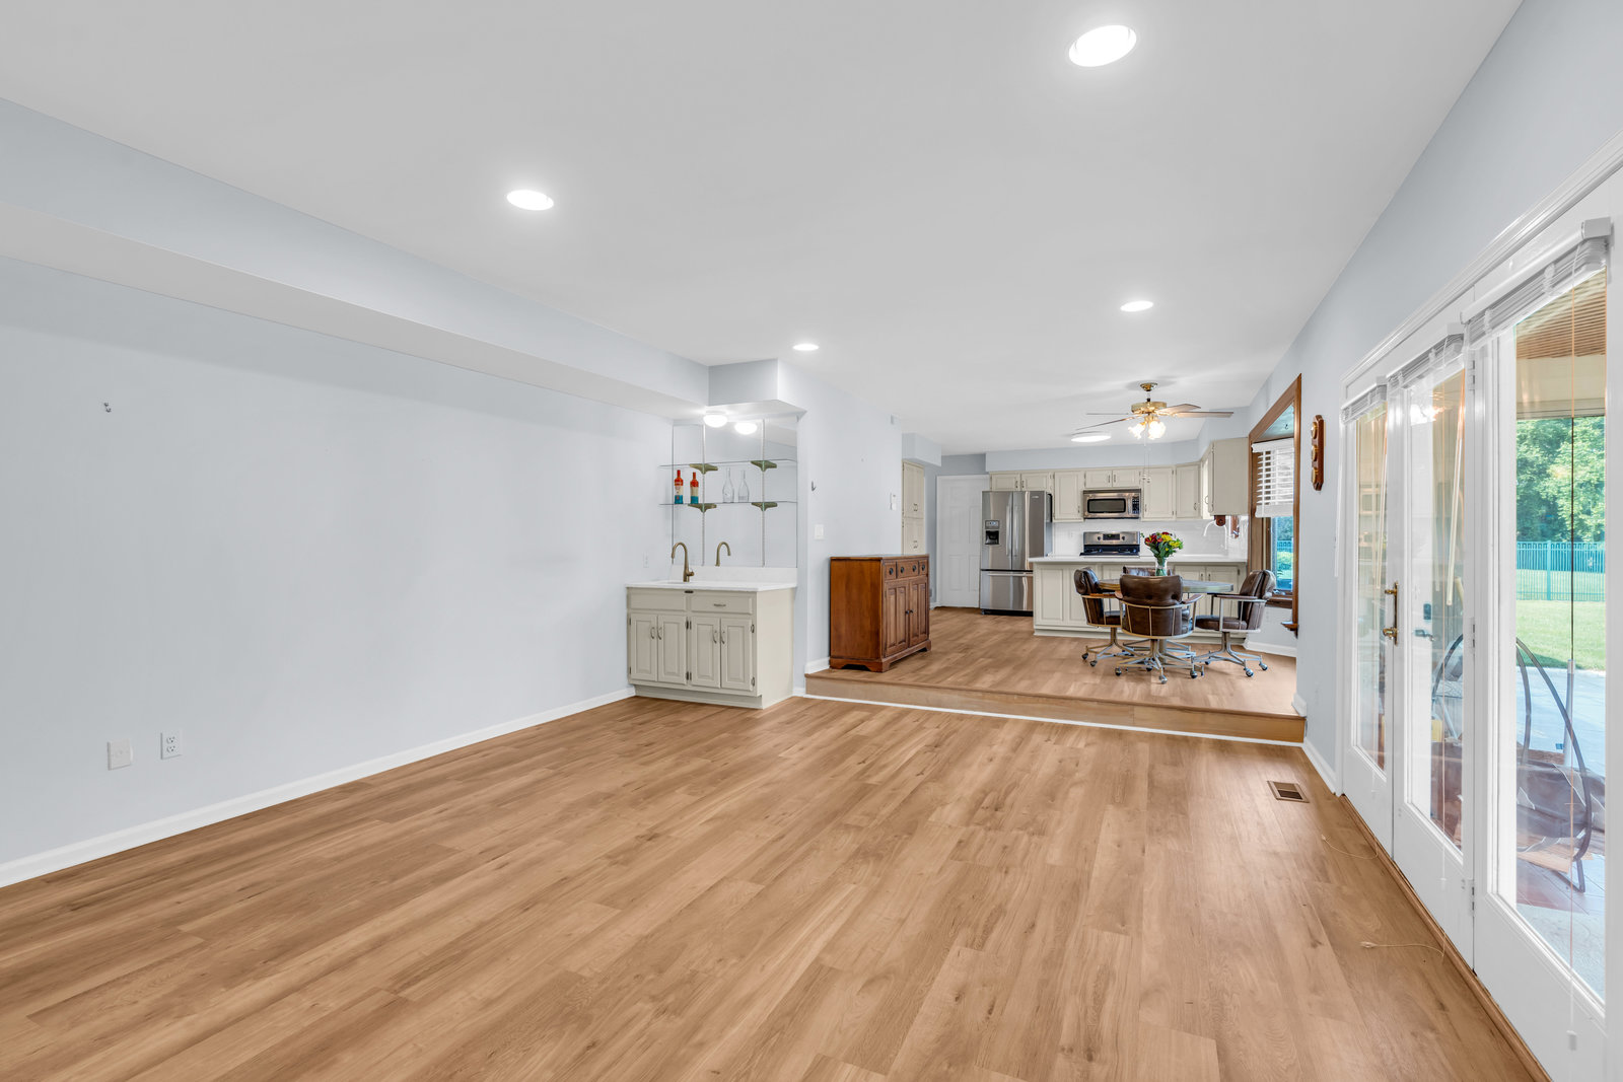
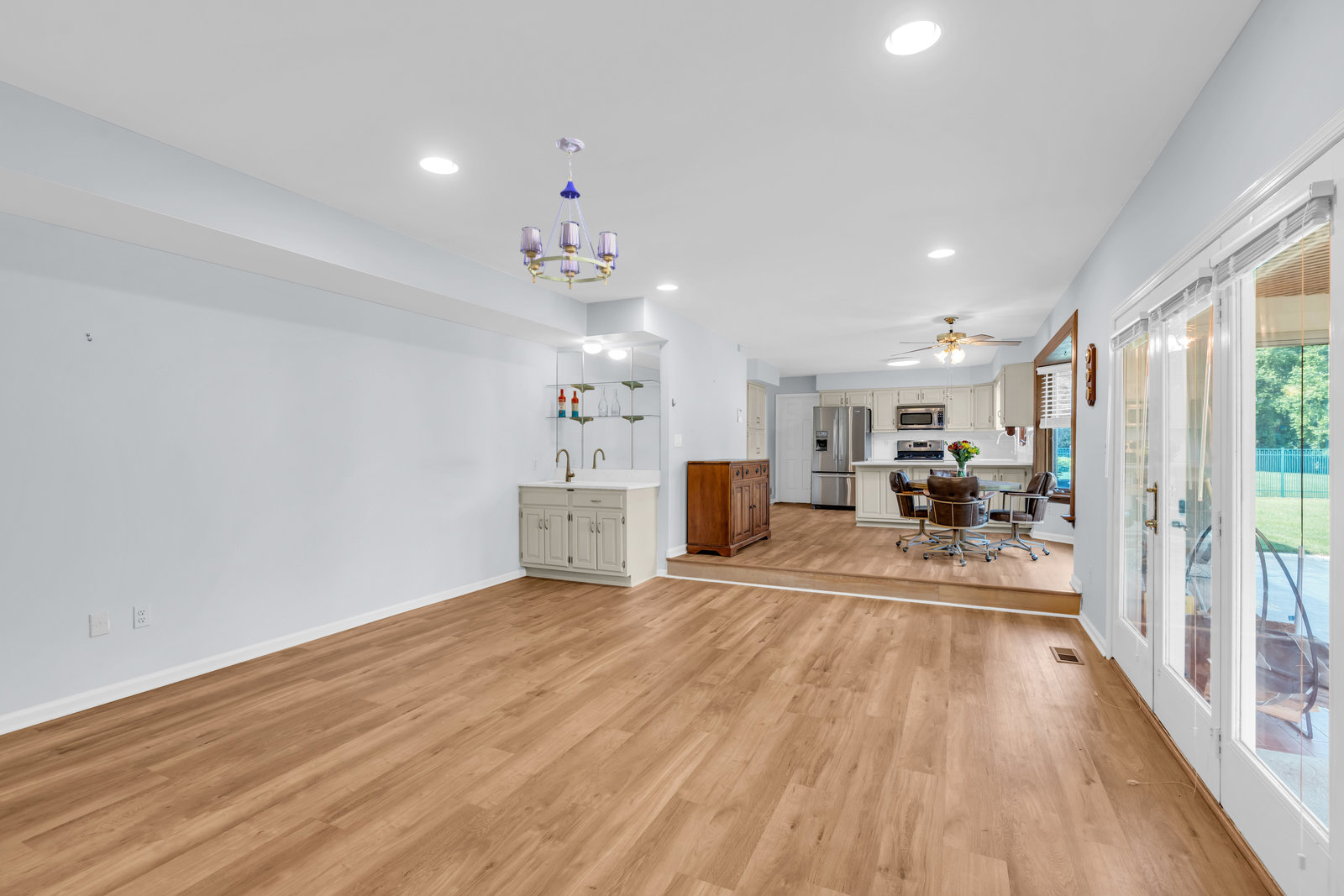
+ chandelier [519,137,619,290]
